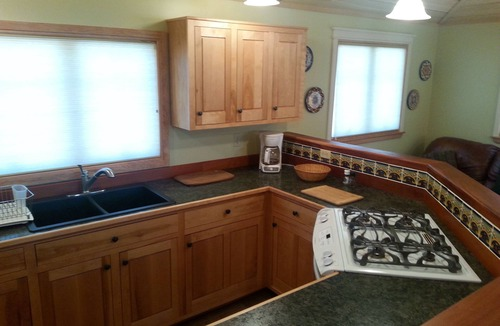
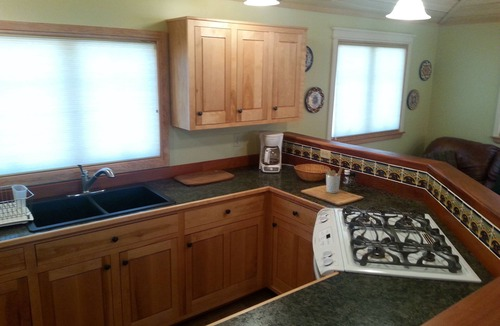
+ utensil holder [323,166,344,194]
